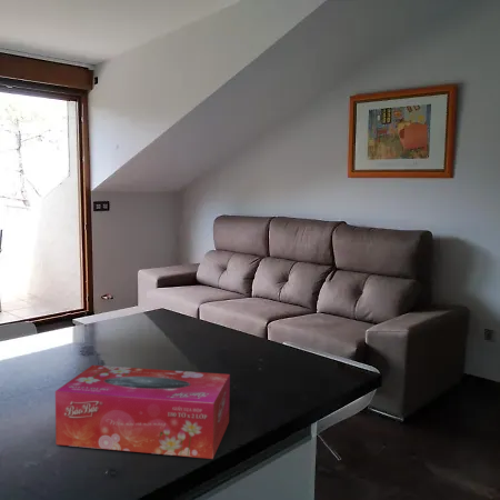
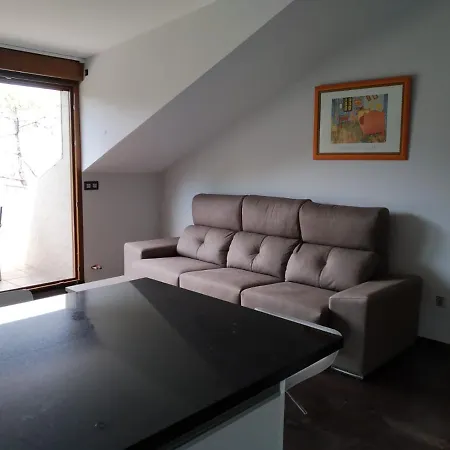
- tissue box [54,364,231,460]
